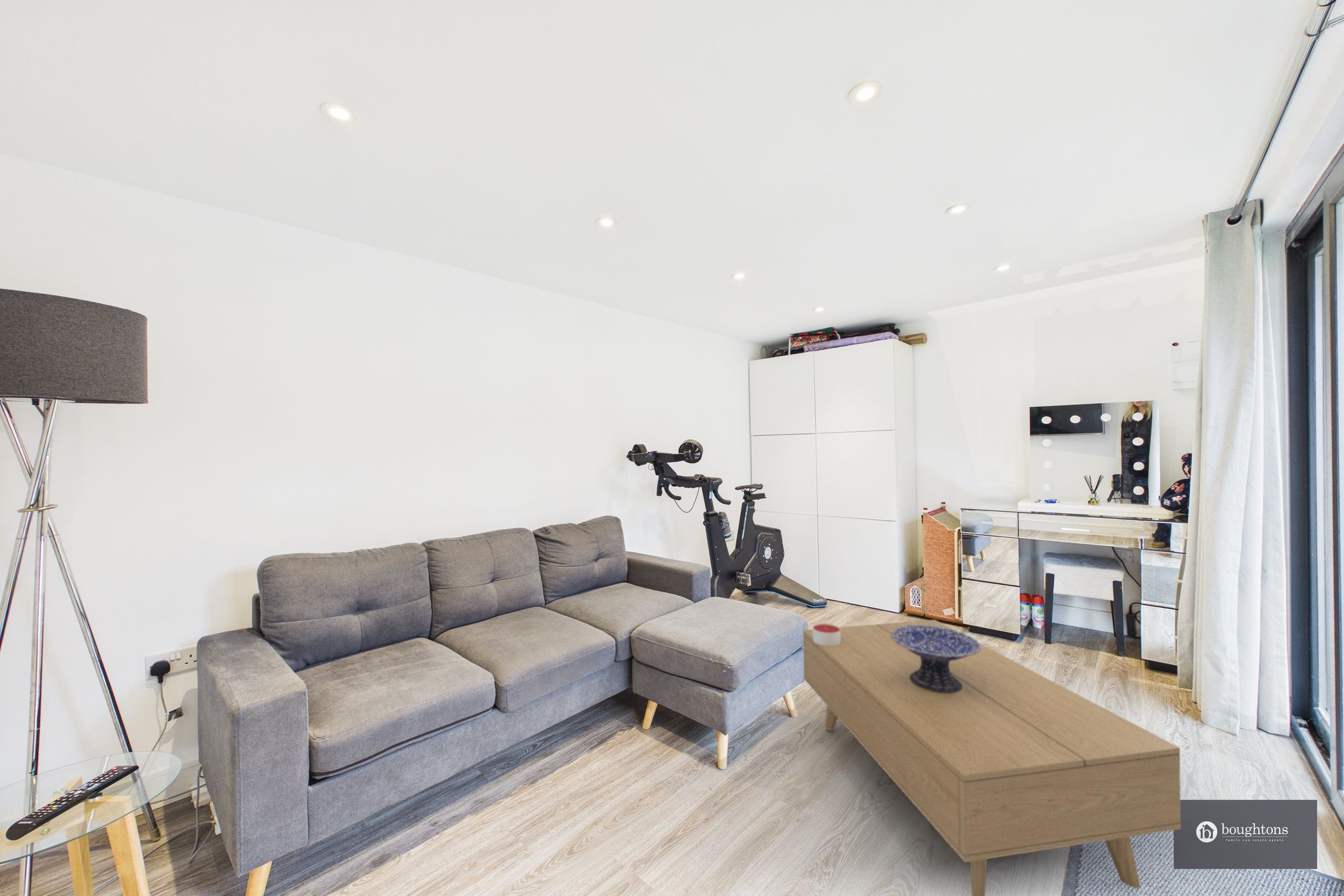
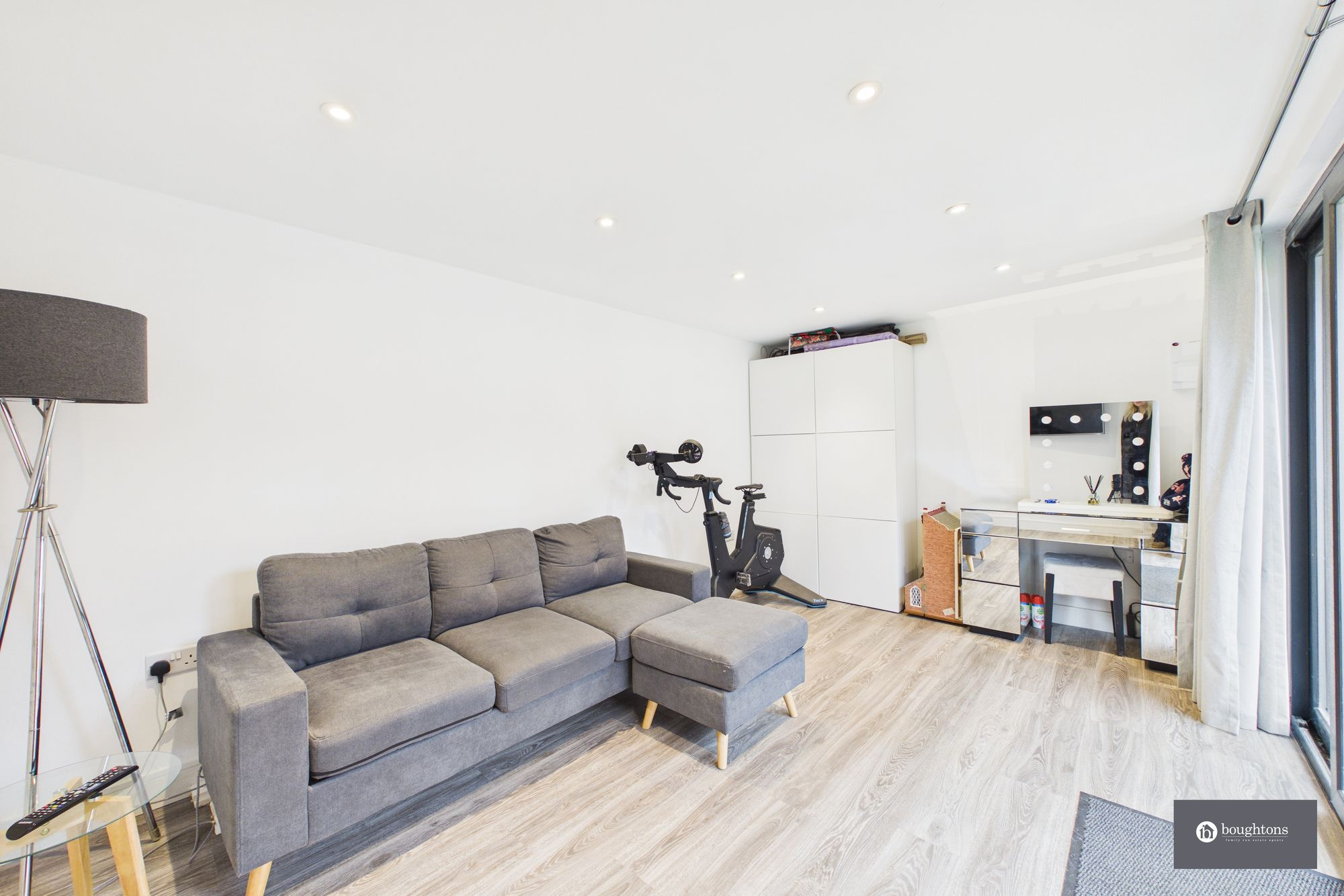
- candle [812,623,841,646]
- decorative bowl [891,625,981,693]
- coffee table [802,619,1181,896]
